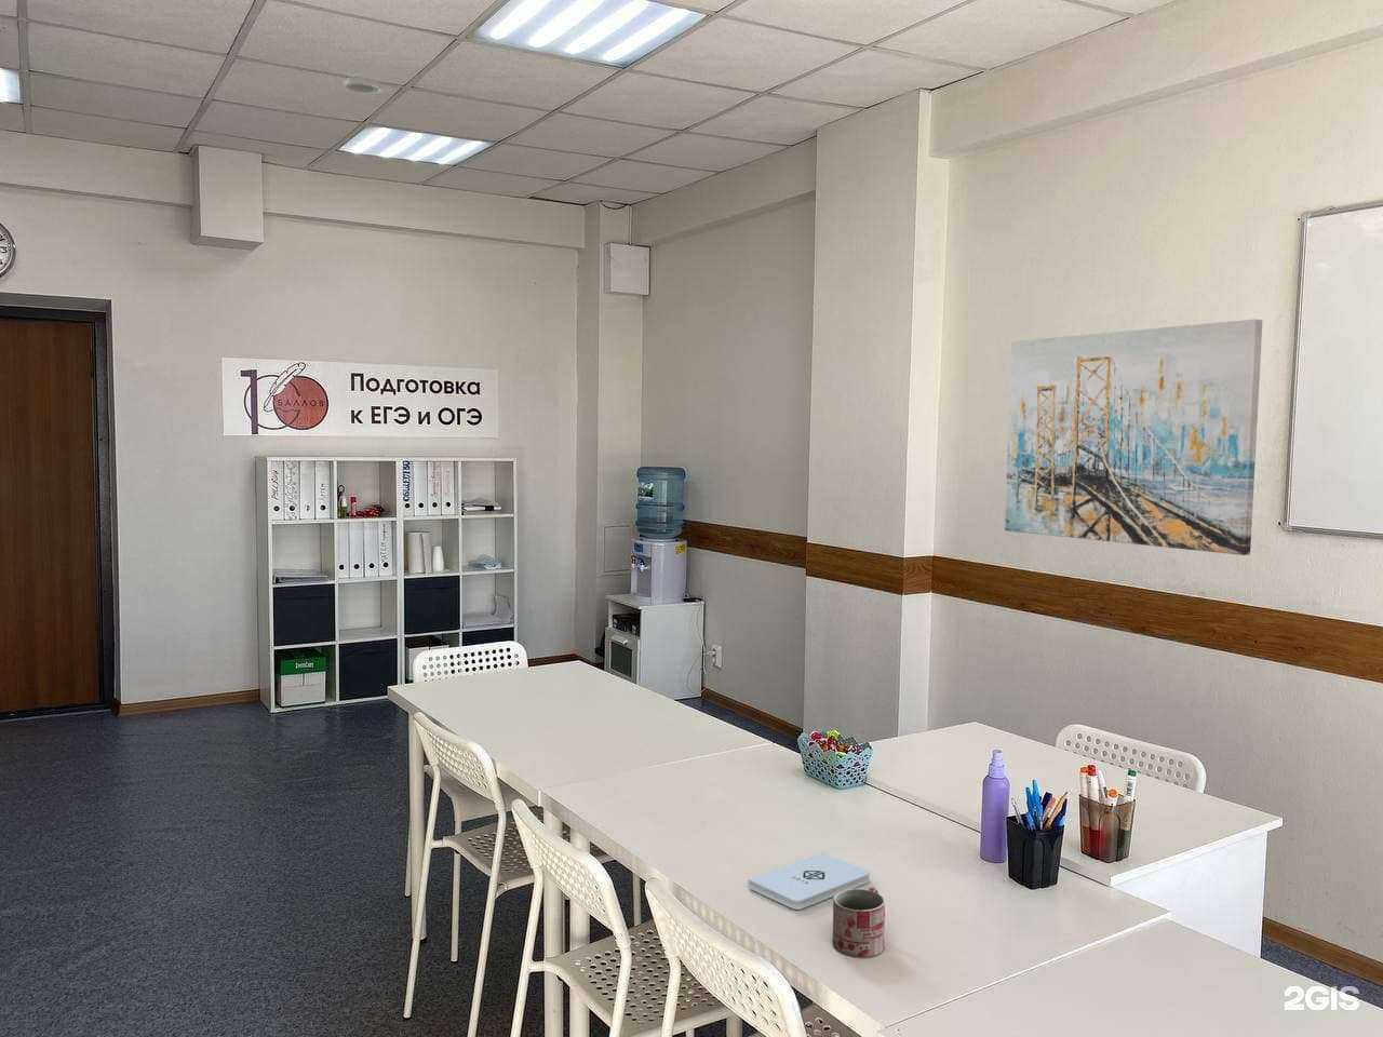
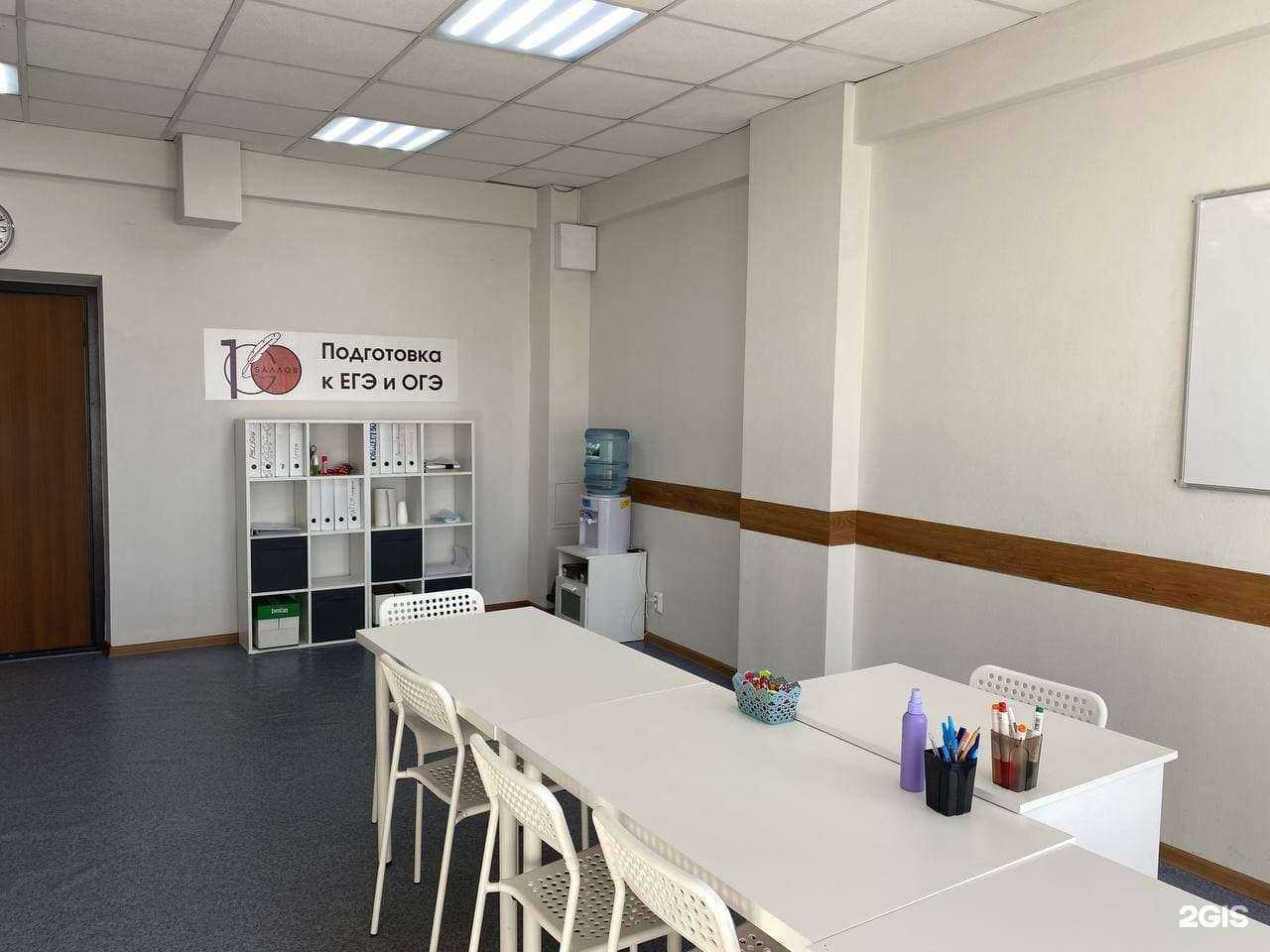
- smoke detector [343,75,382,95]
- mug [831,886,886,959]
- wall art [1004,319,1263,557]
- notepad [747,851,871,911]
